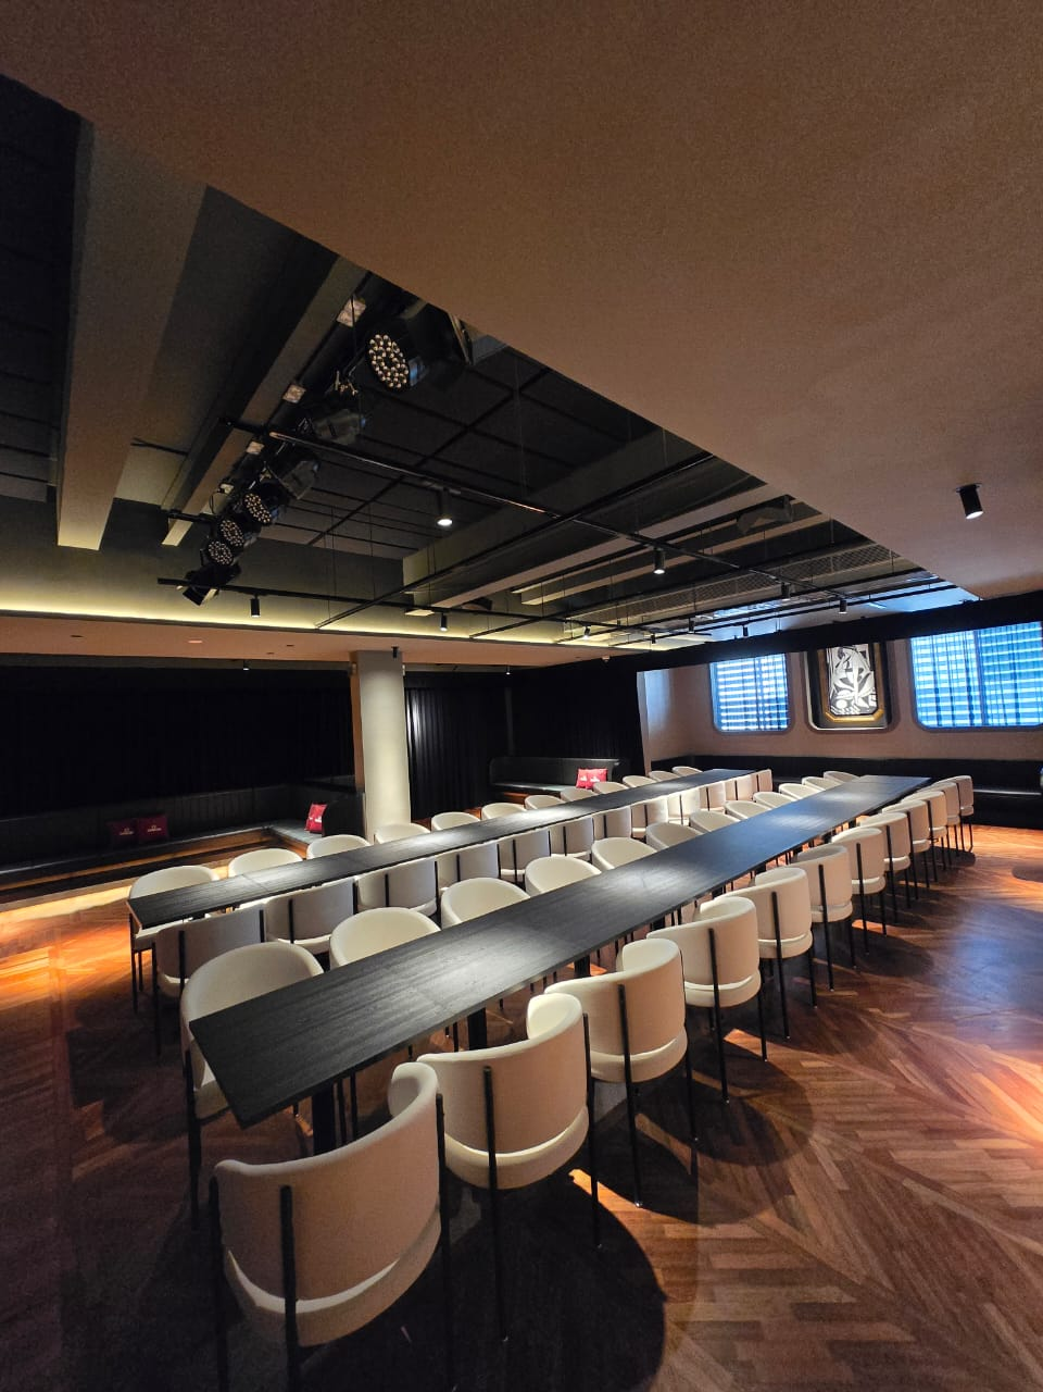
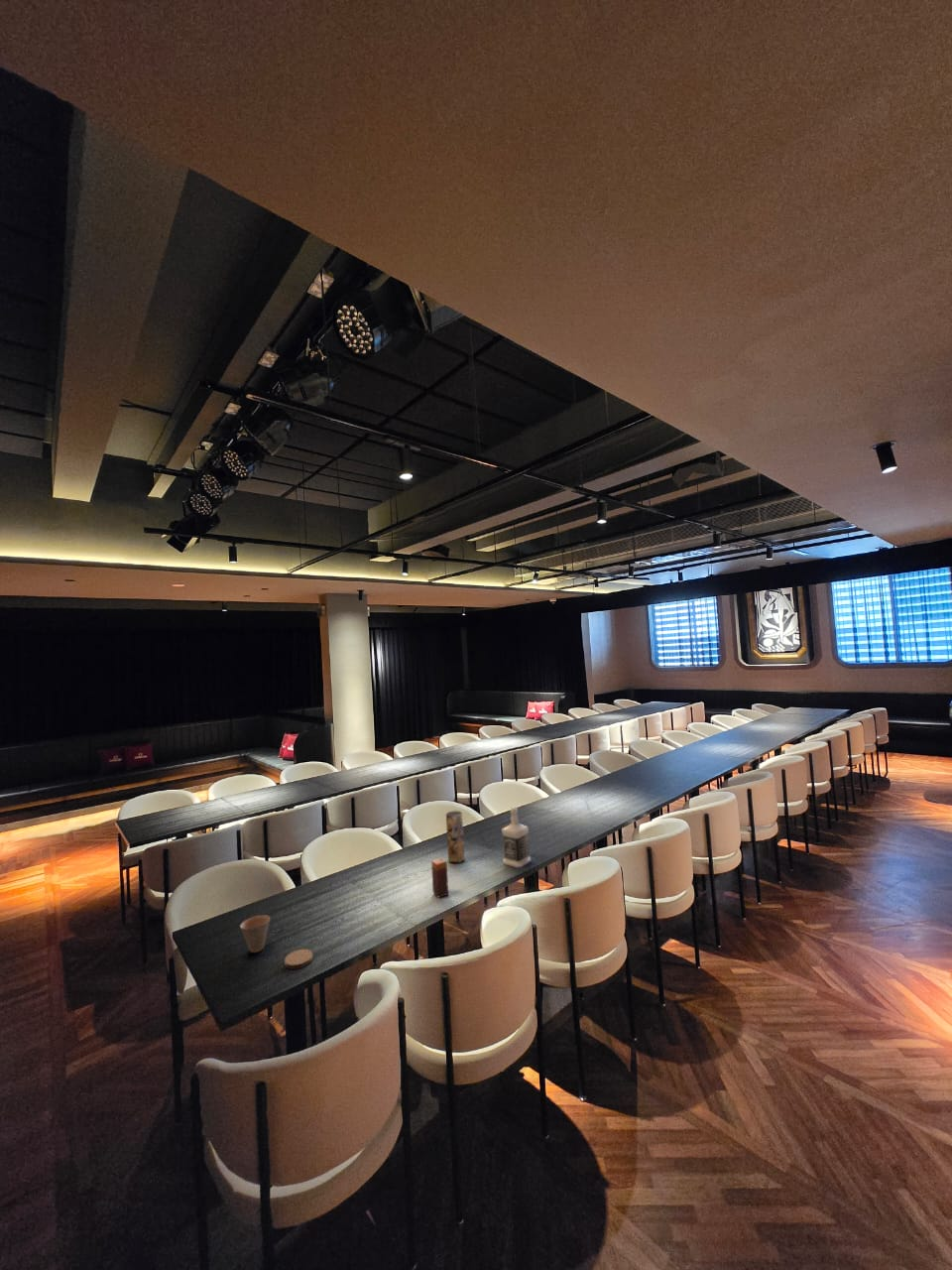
+ bottle [501,806,532,868]
+ cup [239,914,271,953]
+ coaster [284,949,314,969]
+ vase [445,810,466,864]
+ candle [430,857,449,899]
